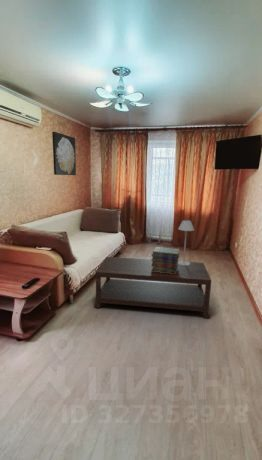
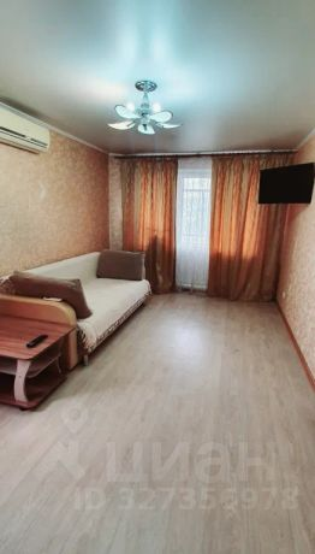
- wall art [51,131,77,176]
- table lamp [177,219,195,265]
- book stack [151,246,181,274]
- coffee table [93,256,212,319]
